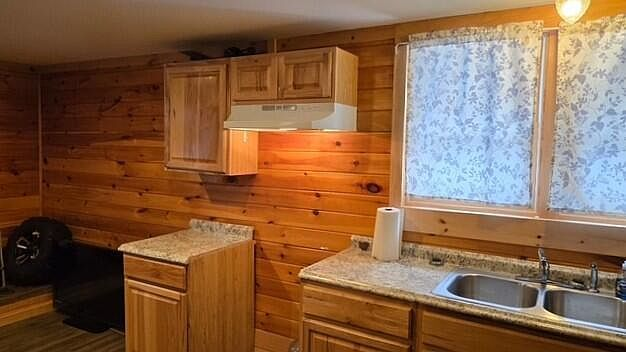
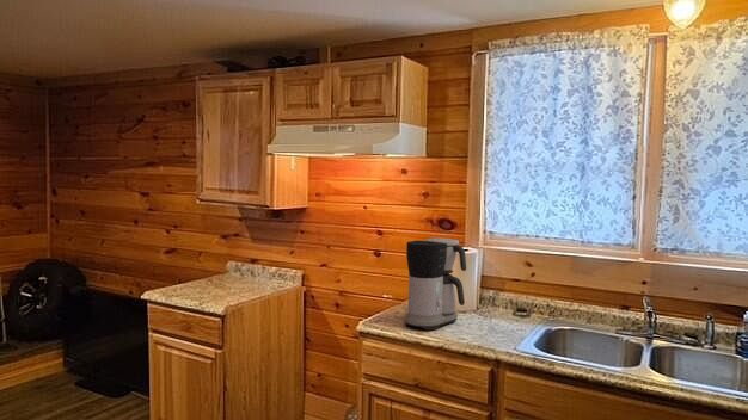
+ coffee maker [404,237,467,331]
